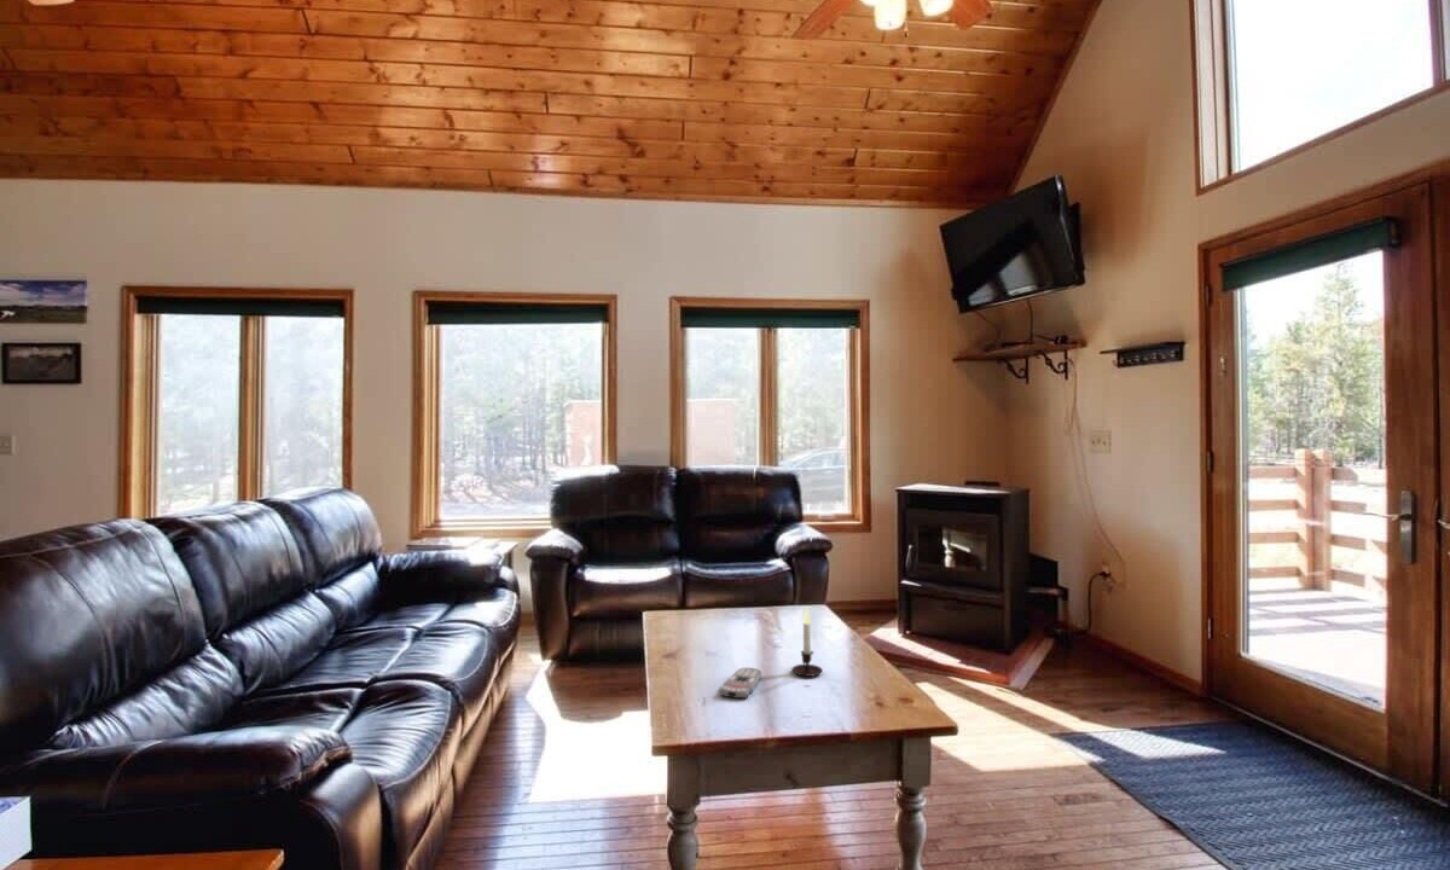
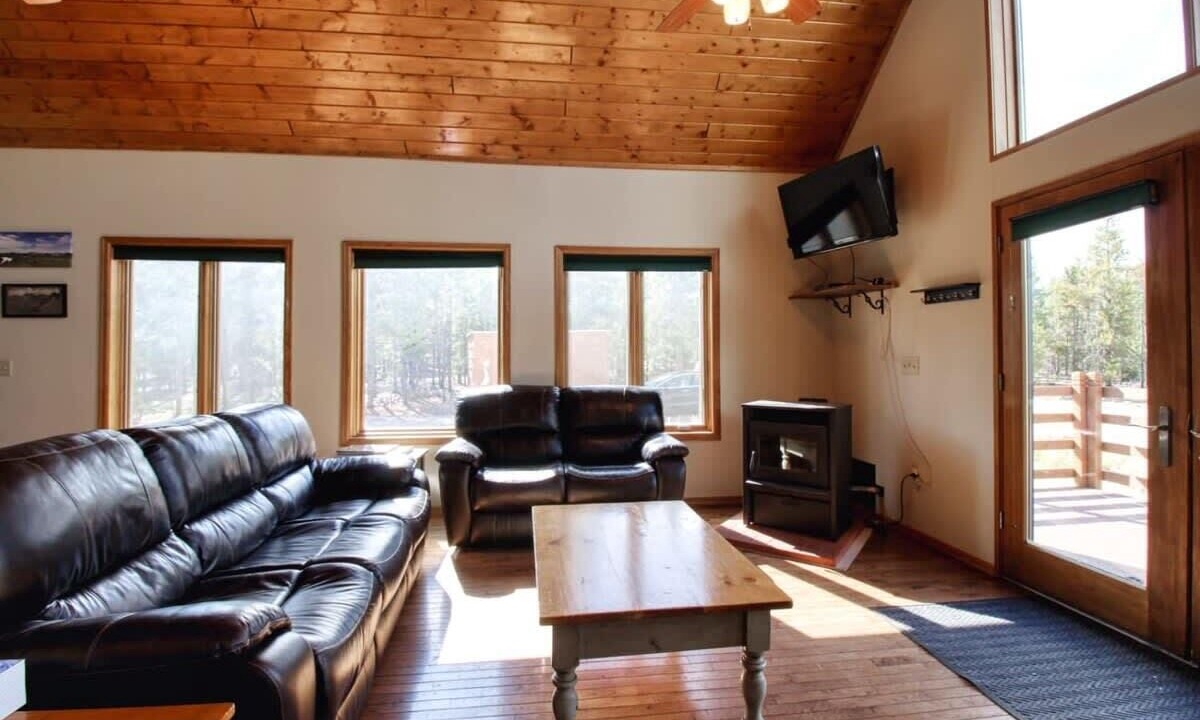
- remote control [718,666,762,700]
- candle [791,607,824,678]
